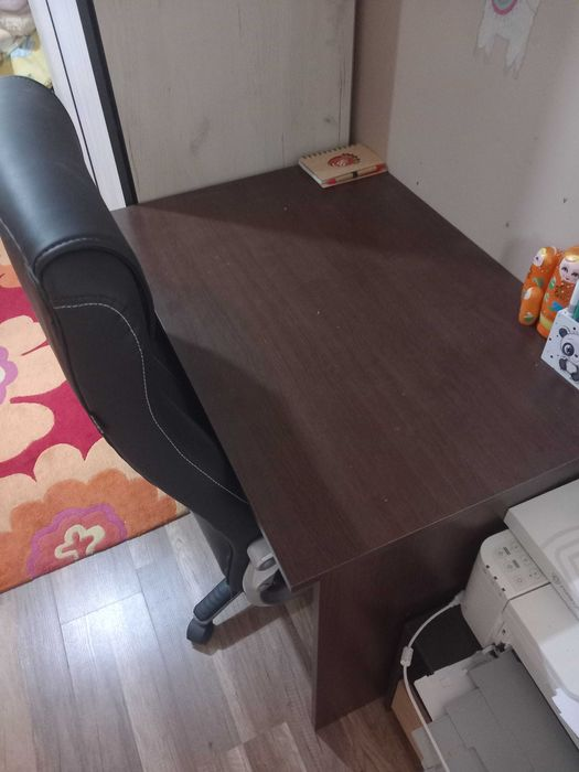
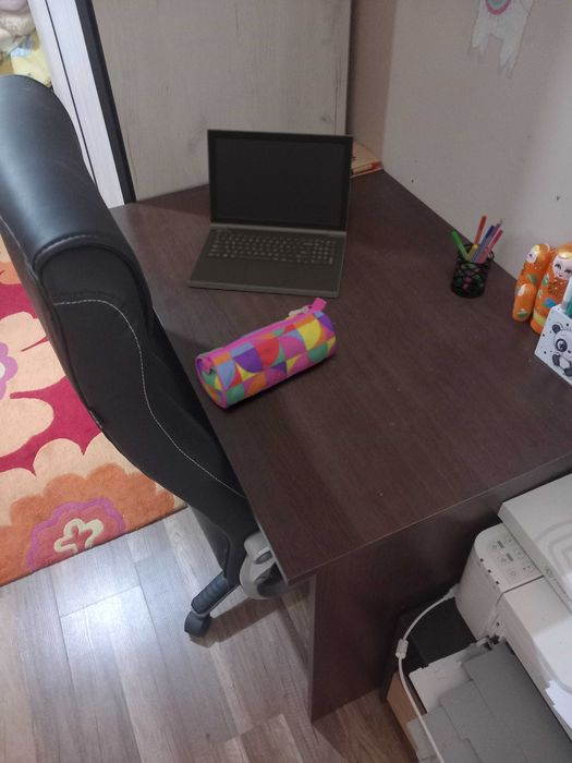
+ pencil case [194,296,337,409]
+ pen holder [449,215,504,299]
+ laptop computer [186,128,355,300]
